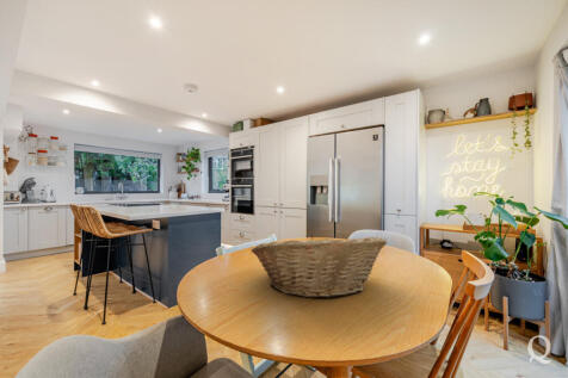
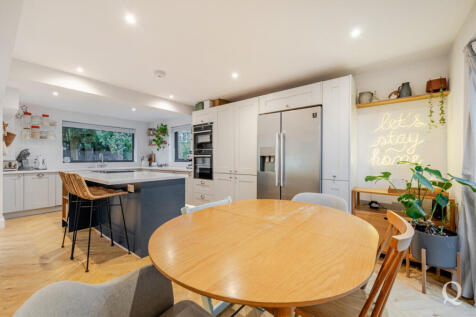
- fruit basket [251,233,388,299]
